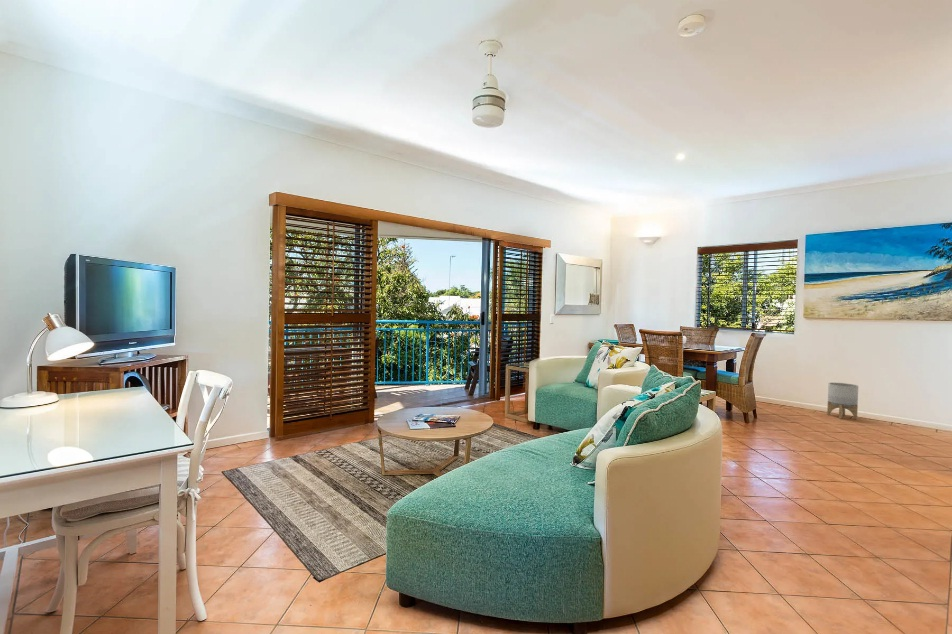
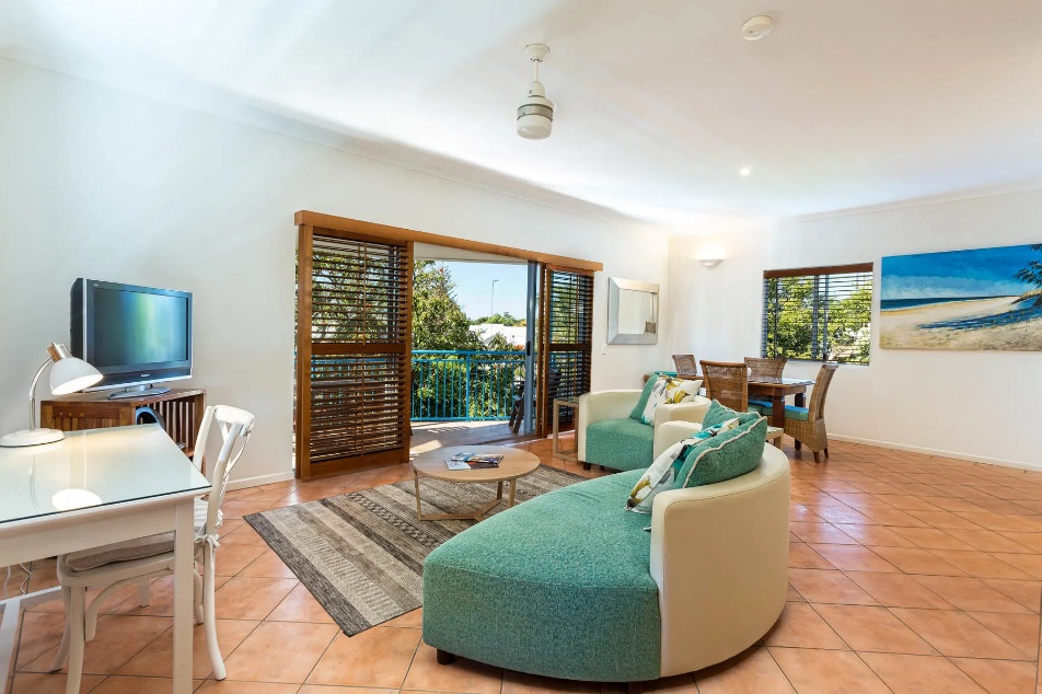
- planter [826,382,859,420]
